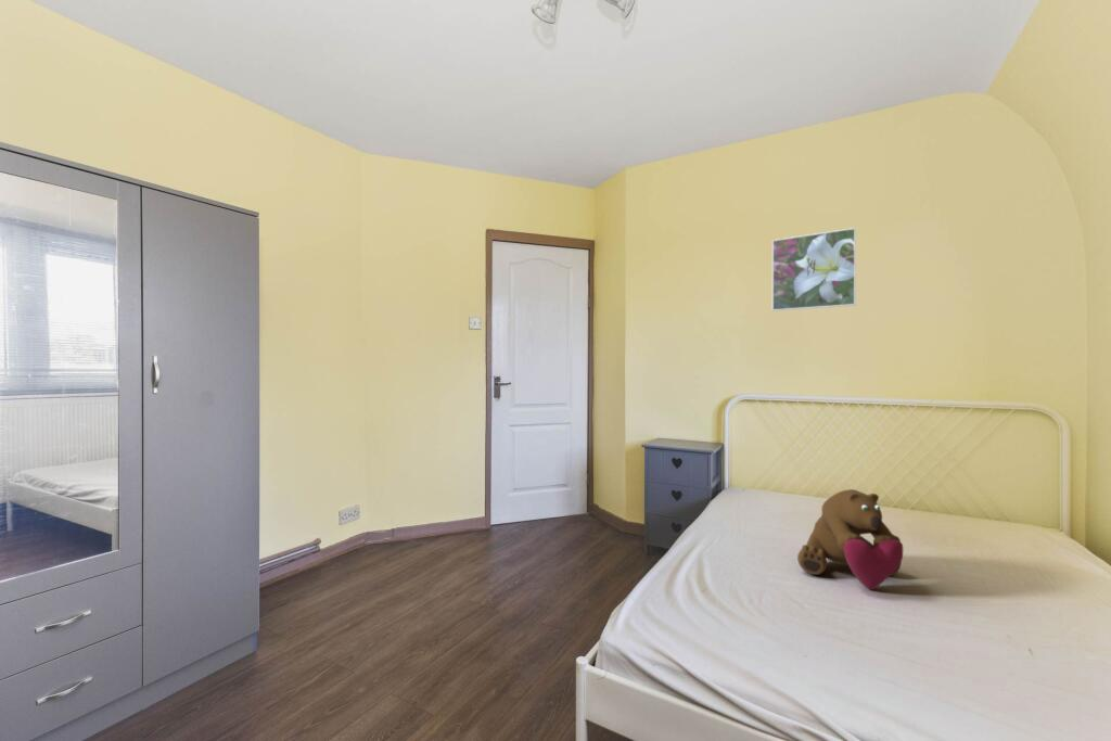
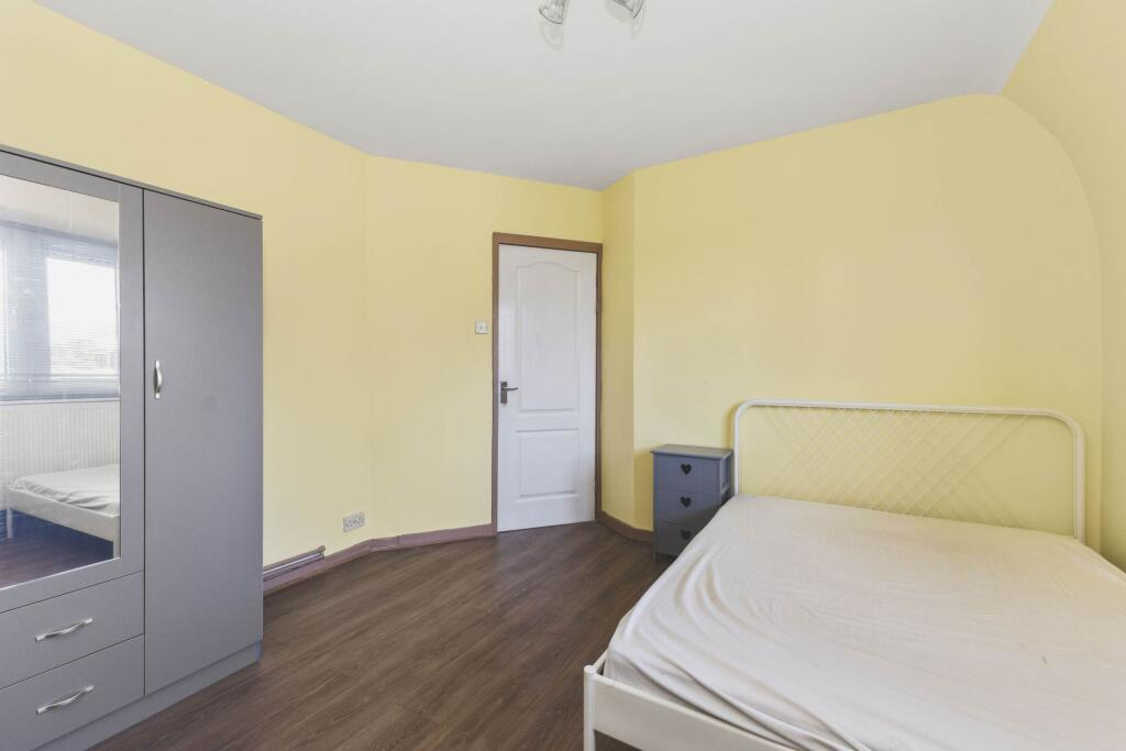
- bear [796,488,904,590]
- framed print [771,227,857,312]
